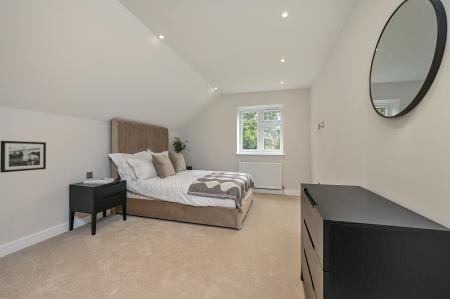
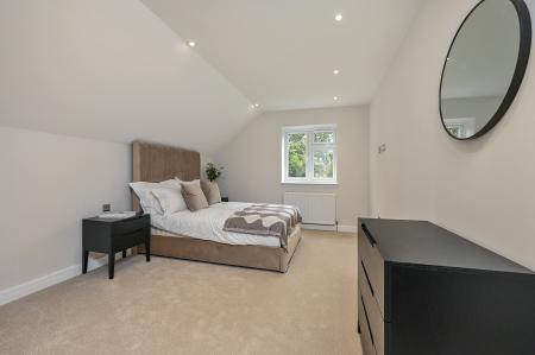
- picture frame [0,140,47,174]
